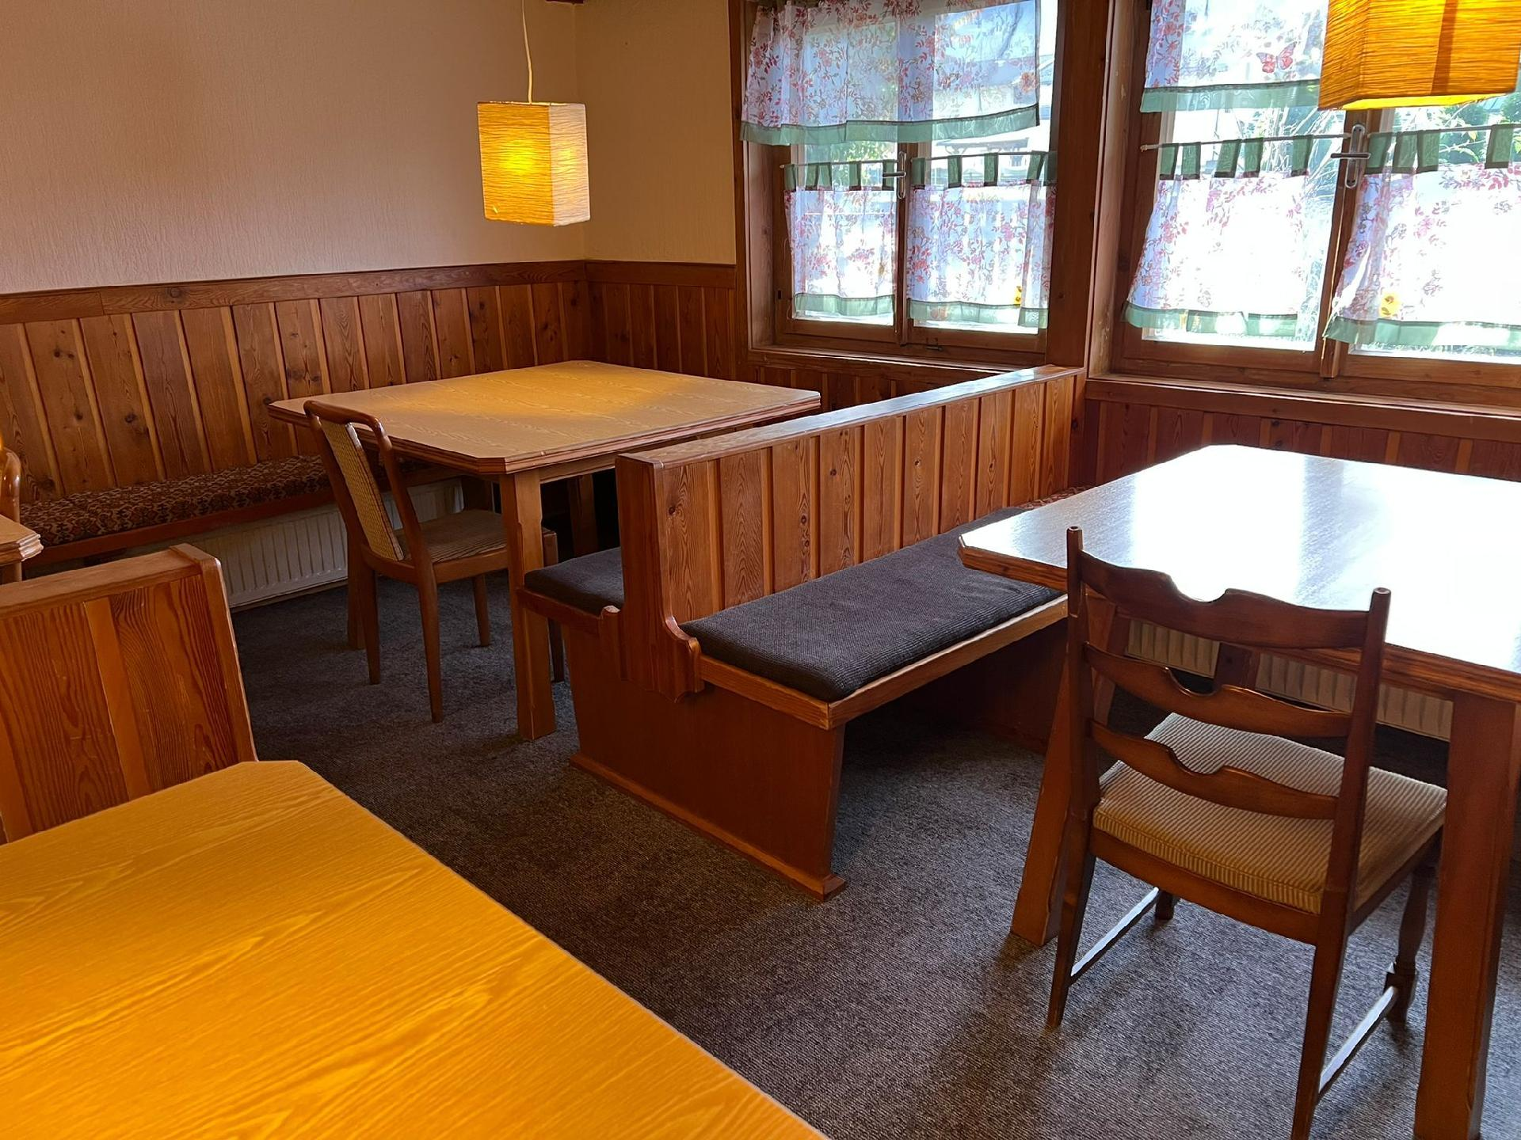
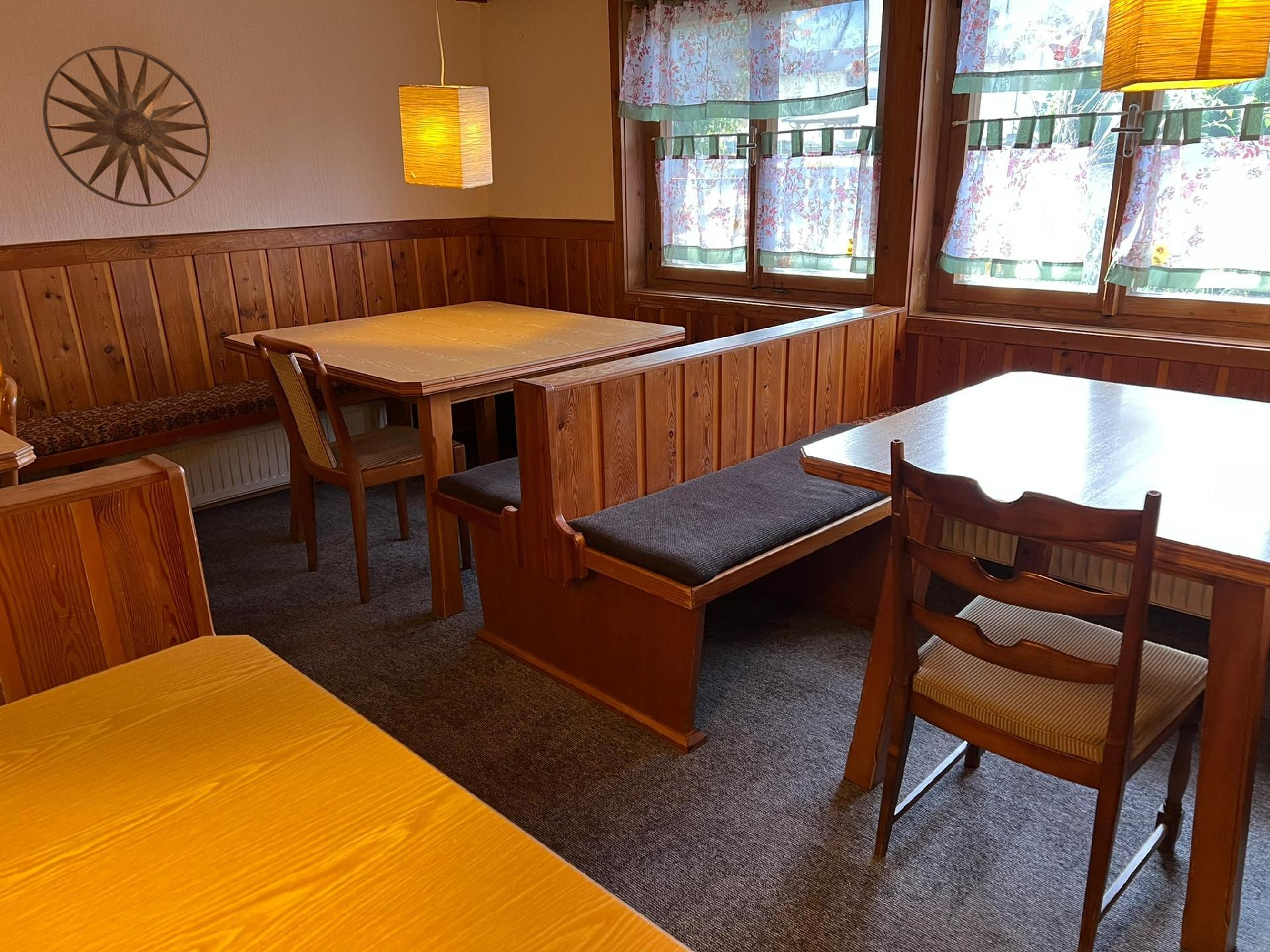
+ wall art [42,45,212,208]
